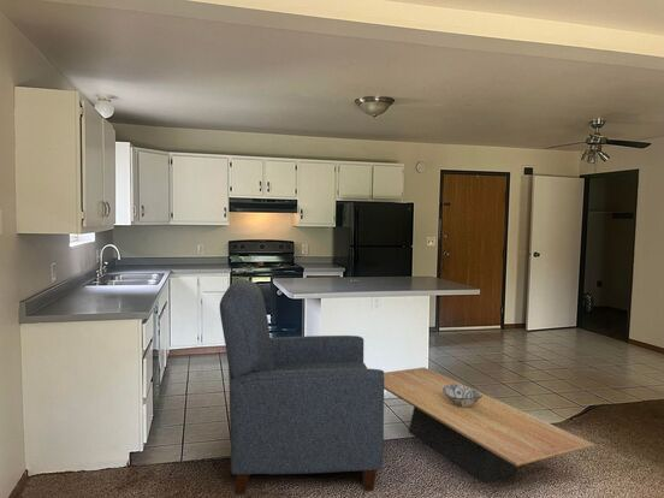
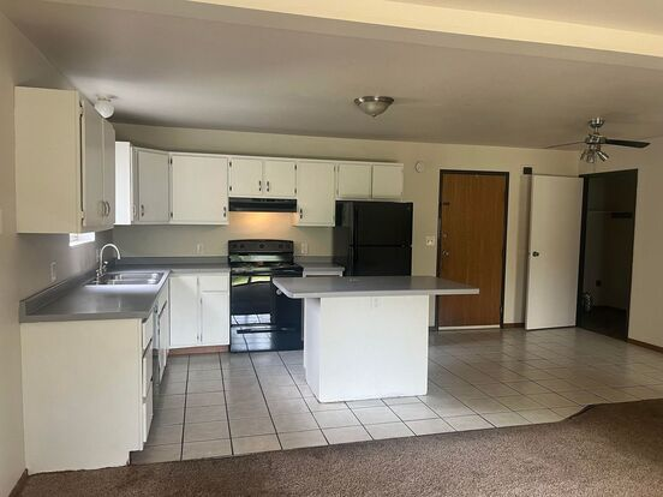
- decorative bowl [443,384,482,407]
- chair [218,278,385,496]
- coffee table [384,367,595,484]
